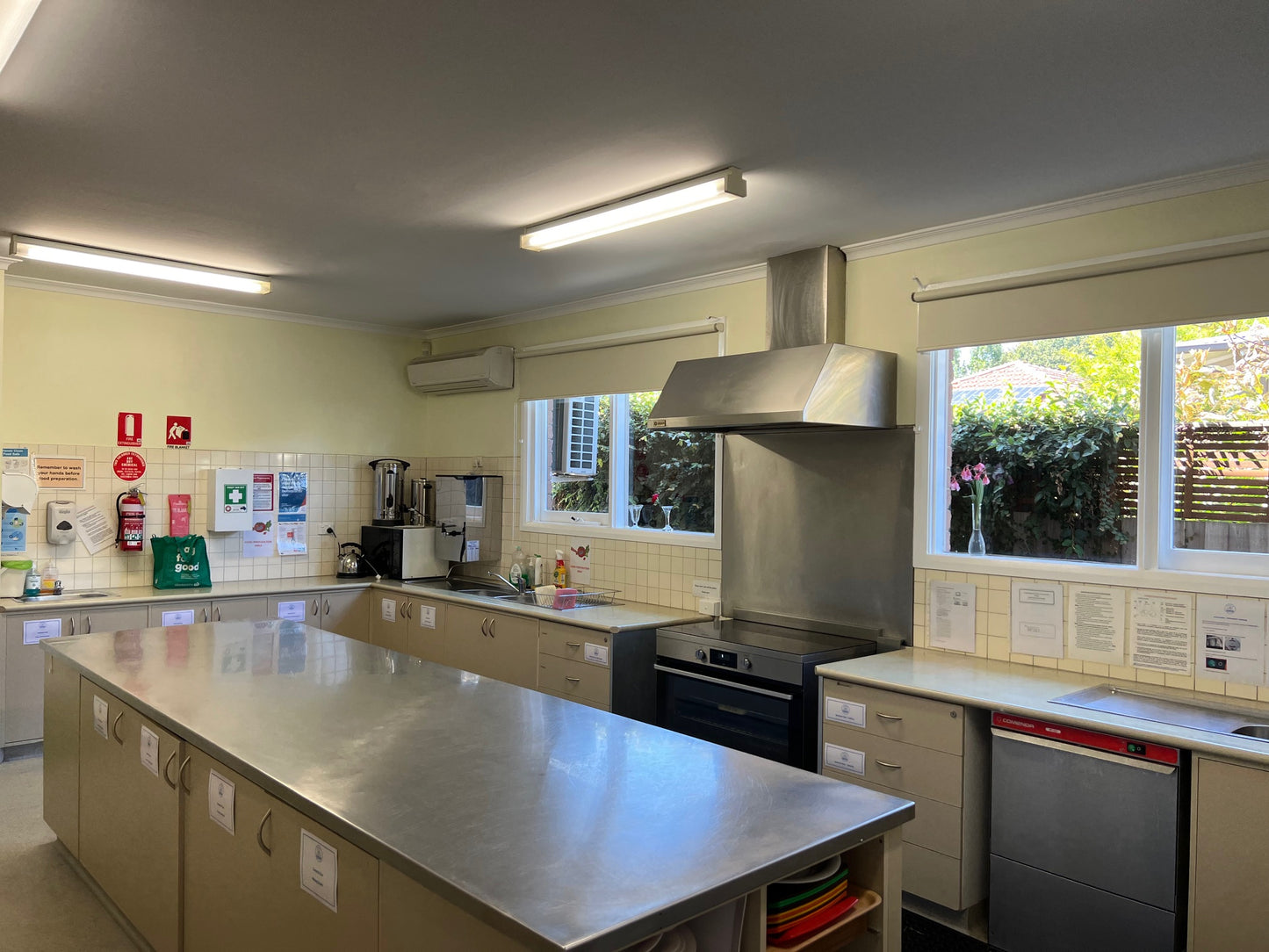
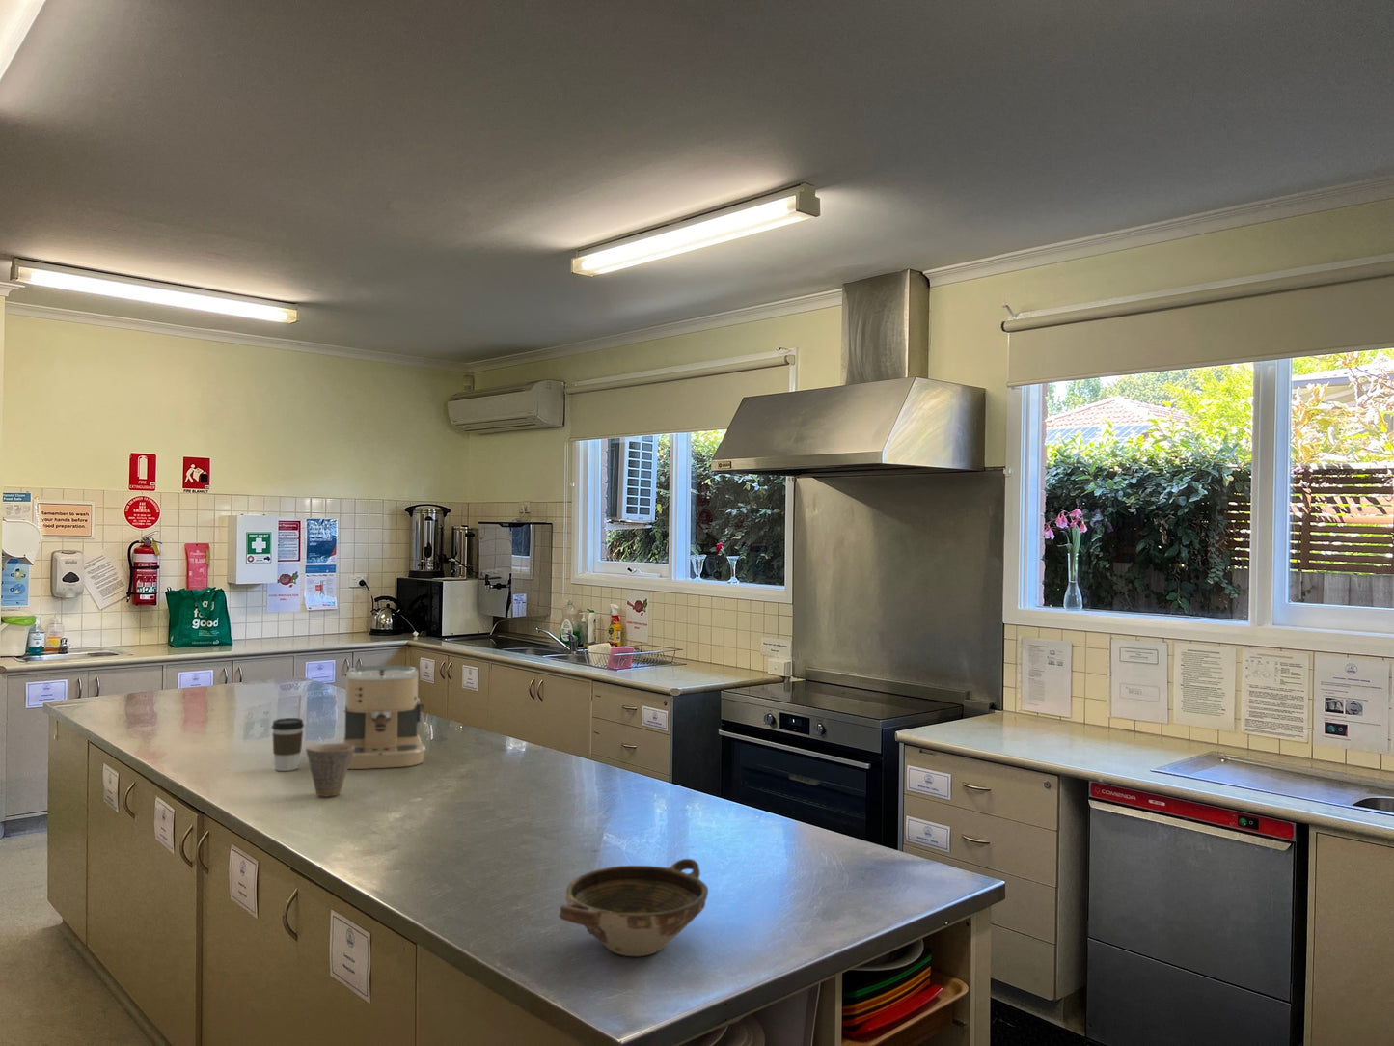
+ cup [305,742,355,797]
+ coffee cup [270,717,305,772]
+ coffee maker [341,665,426,770]
+ bowl [558,858,709,957]
